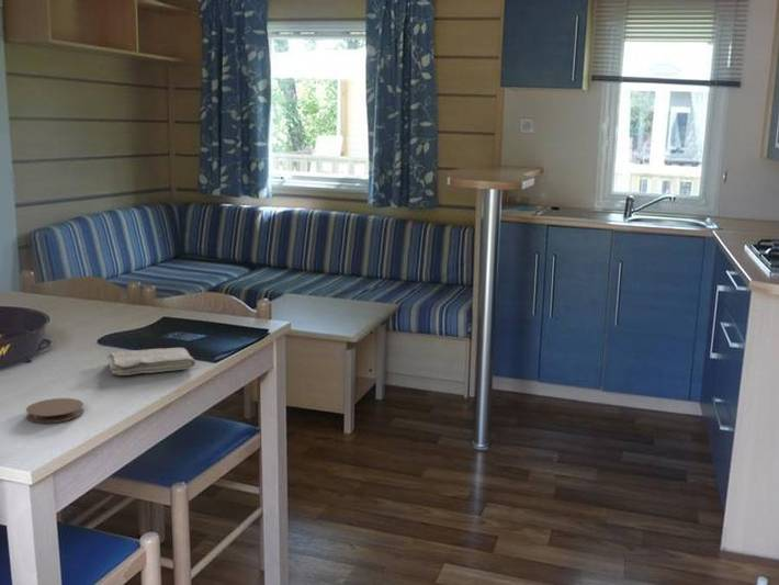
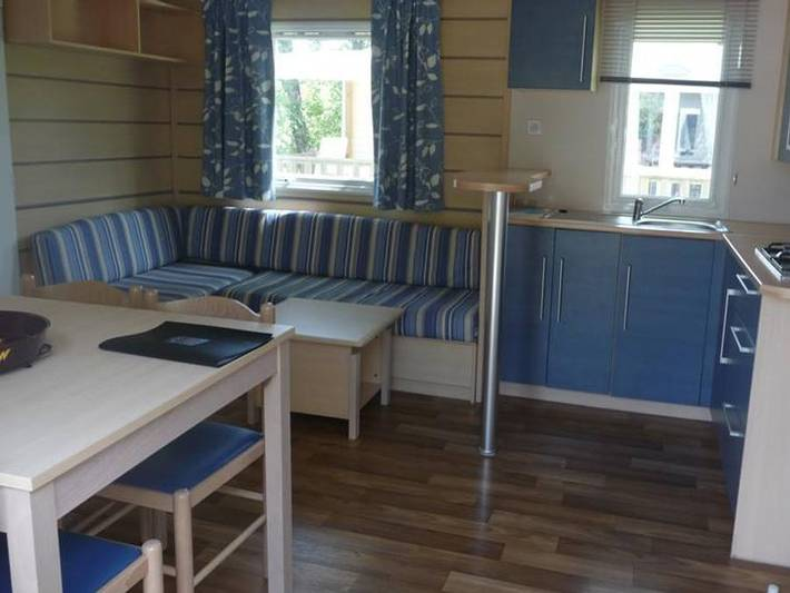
- washcloth [105,347,197,376]
- coaster [25,397,84,424]
